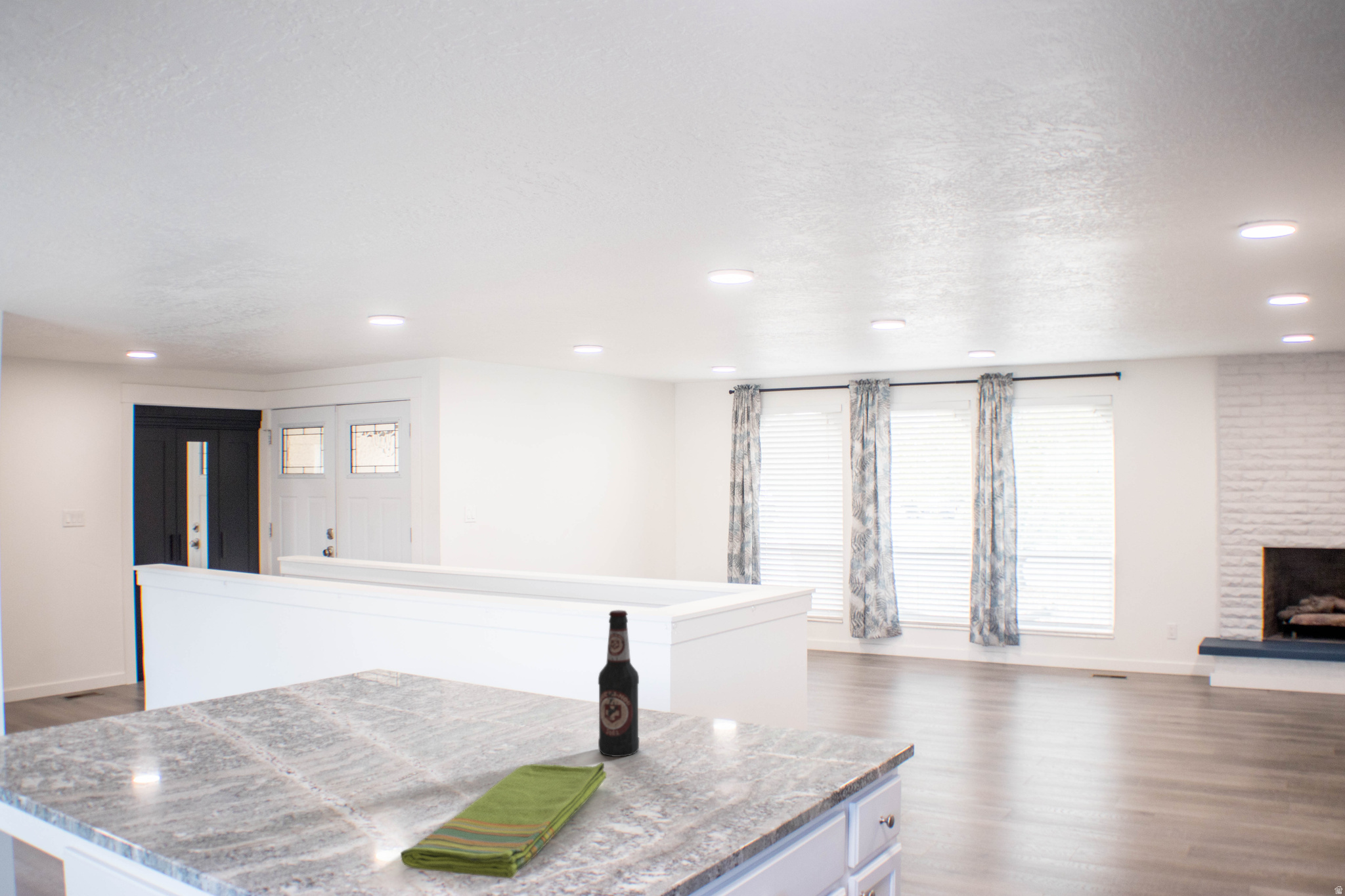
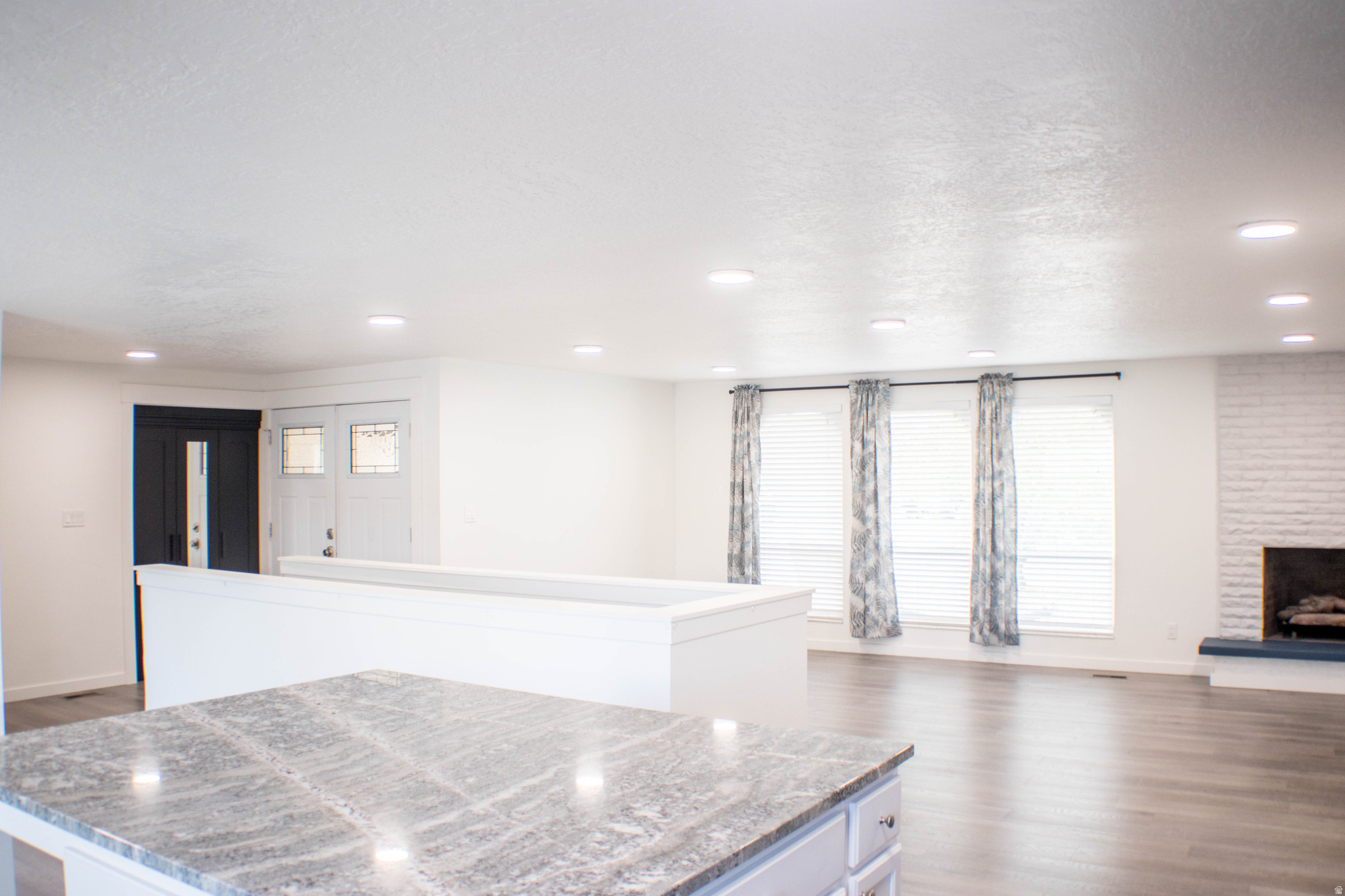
- dish towel [400,762,607,879]
- bottle [598,609,640,757]
